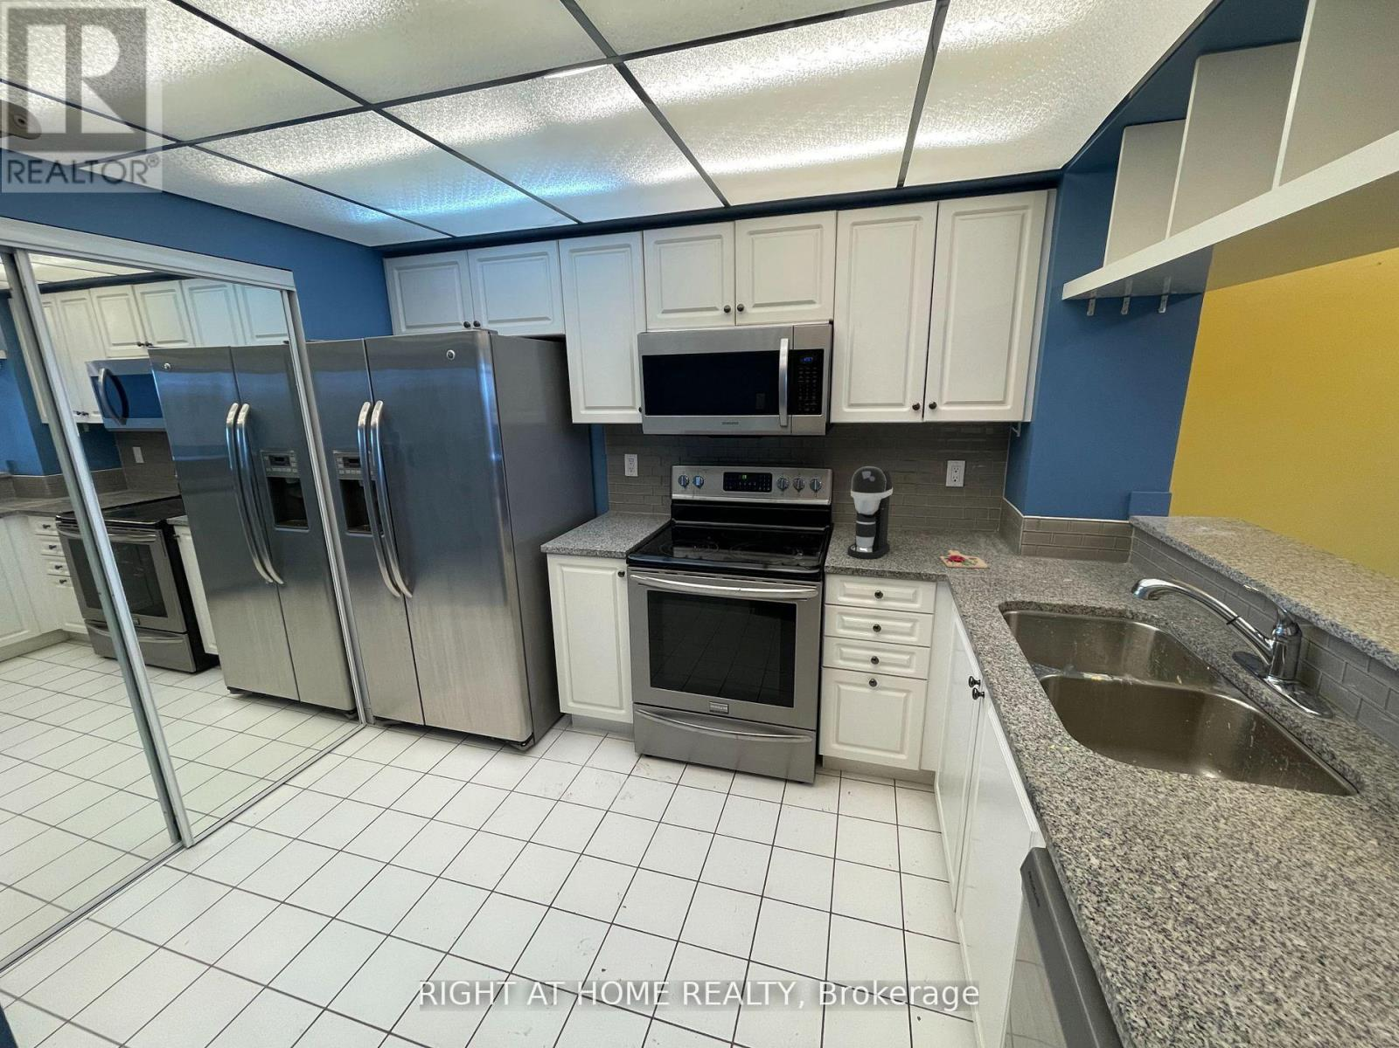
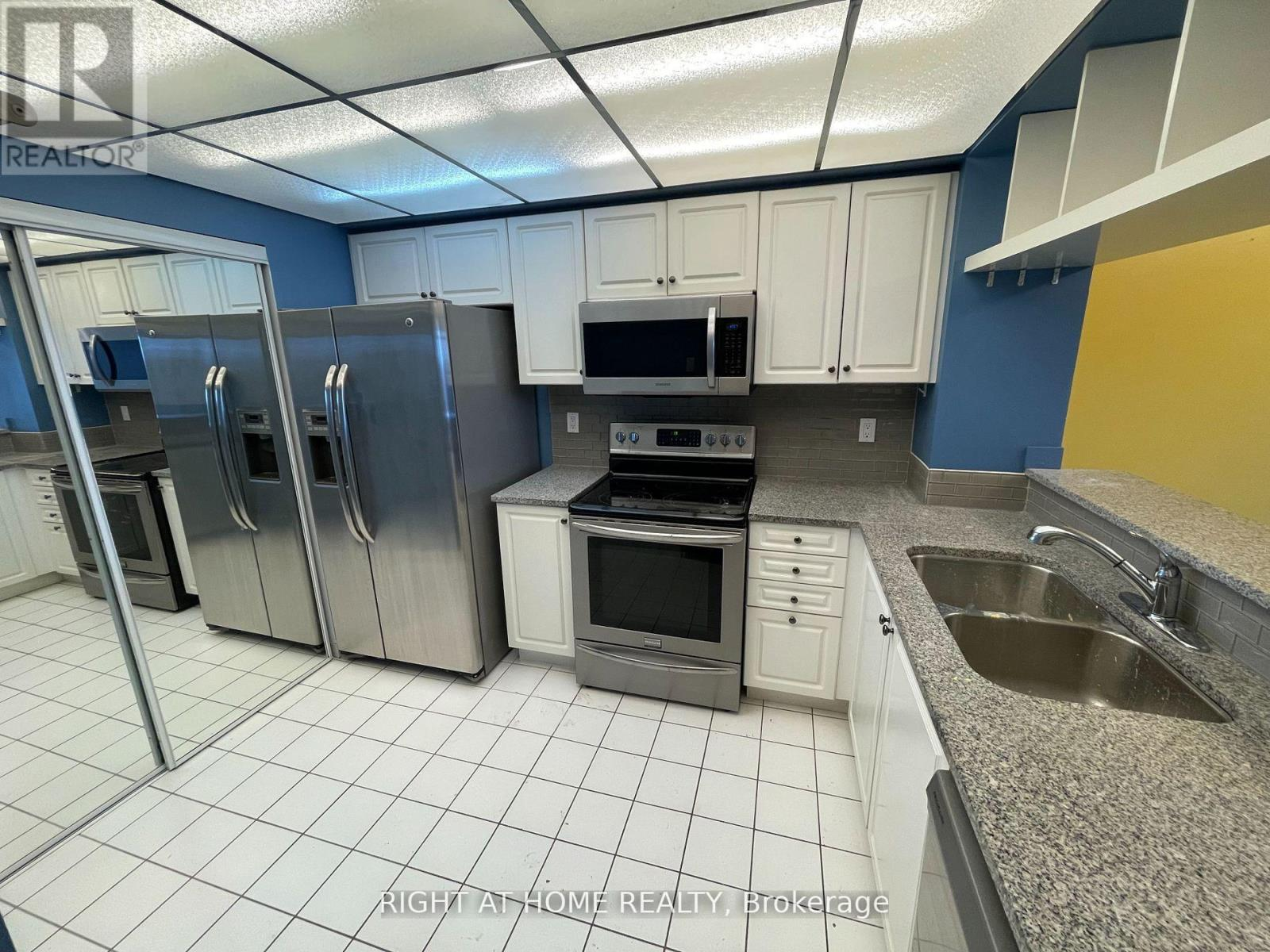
- cutting board [939,549,989,568]
- coffee maker [846,466,893,560]
